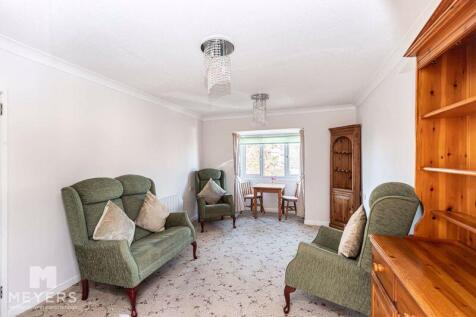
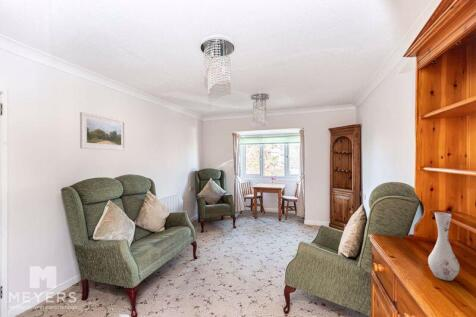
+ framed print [79,111,126,151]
+ vase [427,211,461,281]
